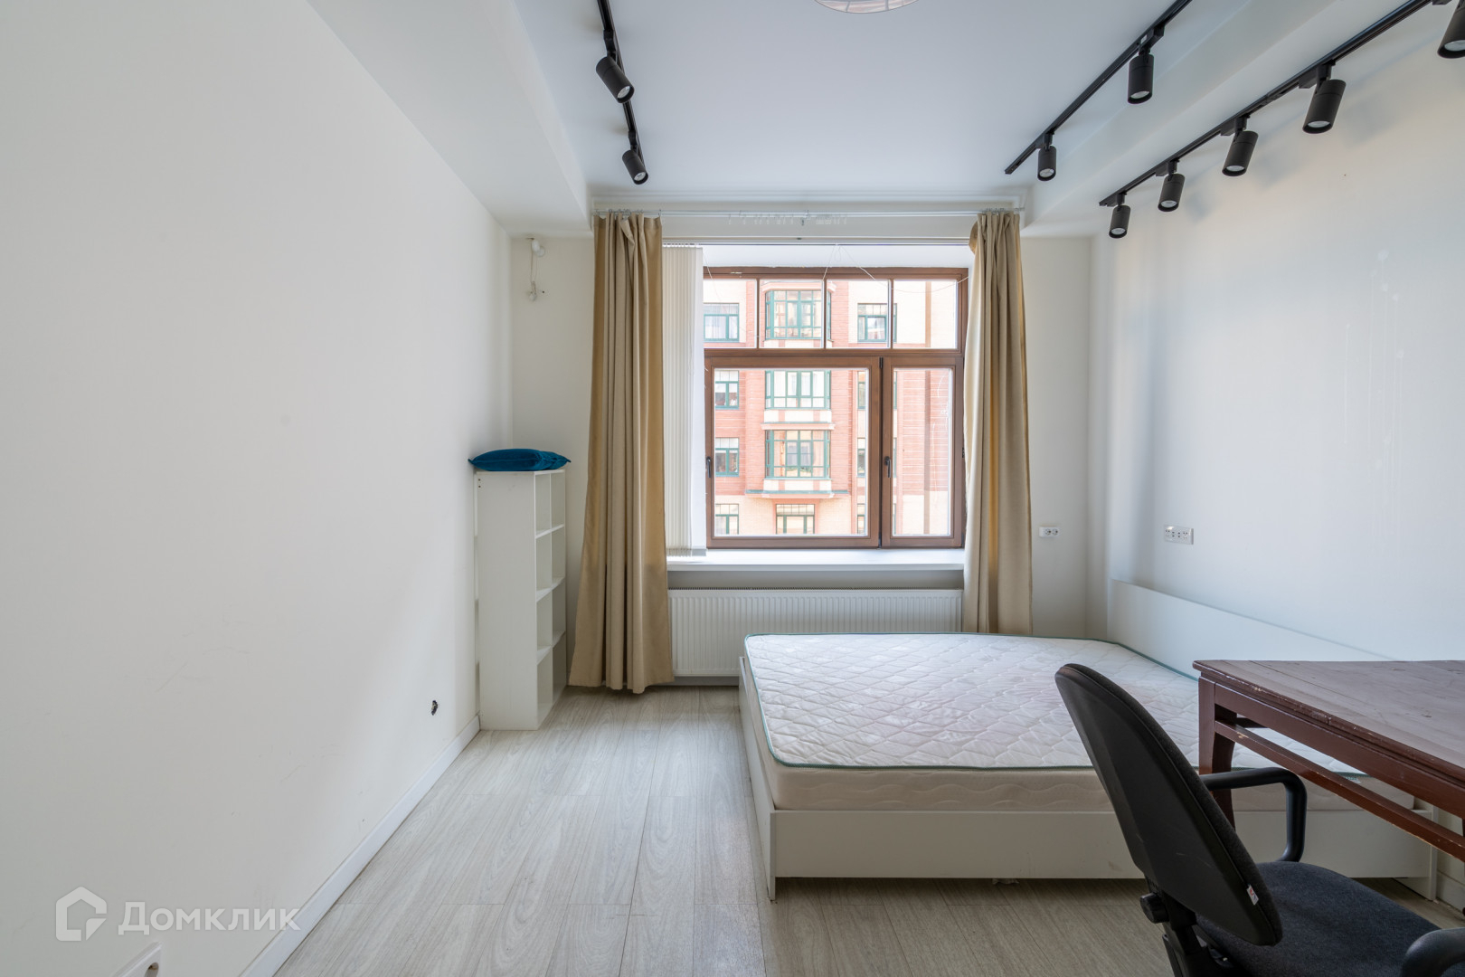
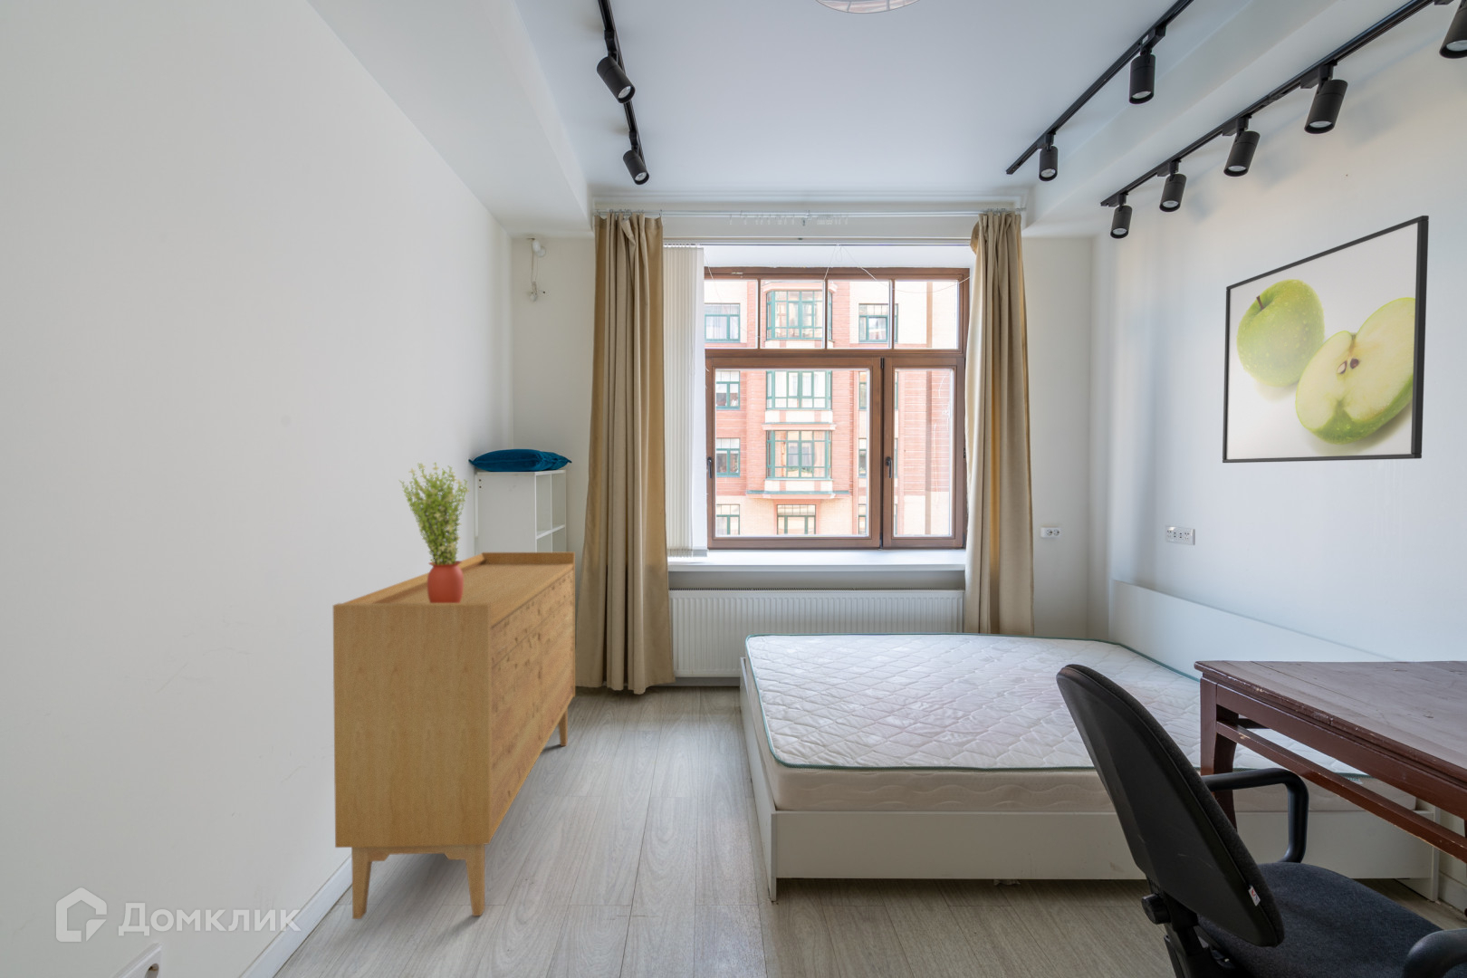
+ sideboard [332,551,576,920]
+ potted plant [398,462,470,604]
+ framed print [1221,215,1430,464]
